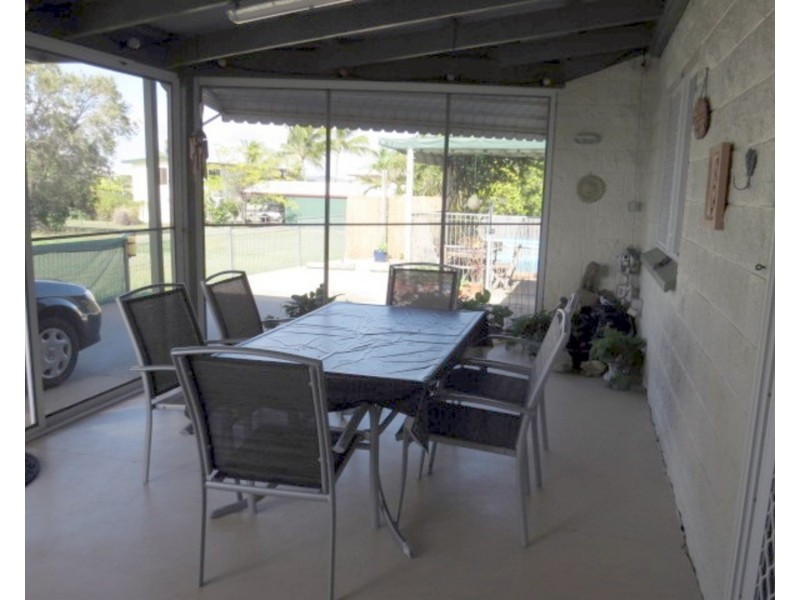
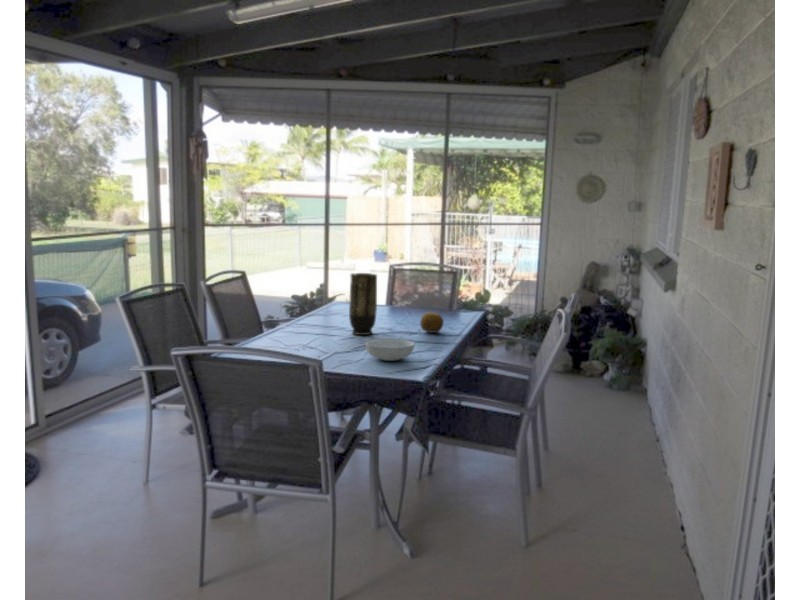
+ fruit [419,311,445,334]
+ vase [348,272,378,336]
+ serving bowl [364,338,415,362]
